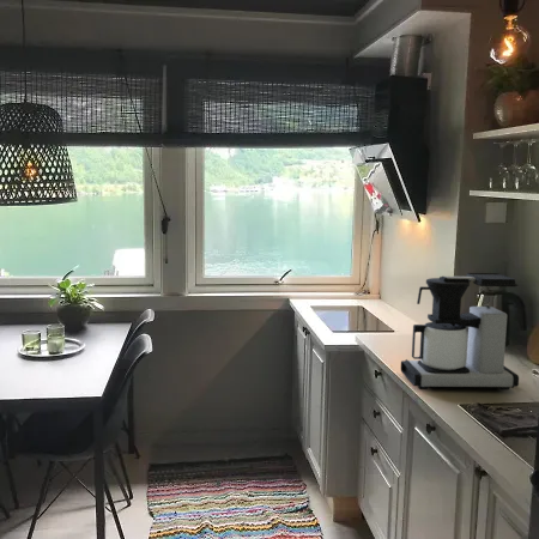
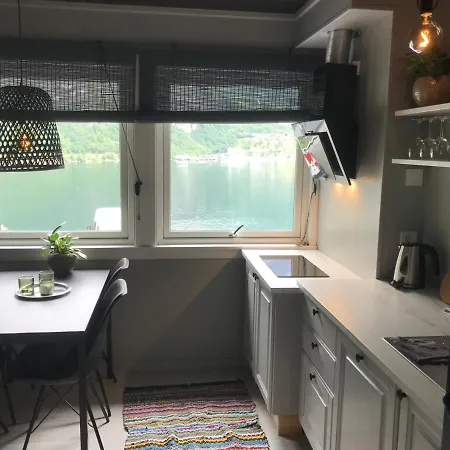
- coffee maker [400,272,520,390]
